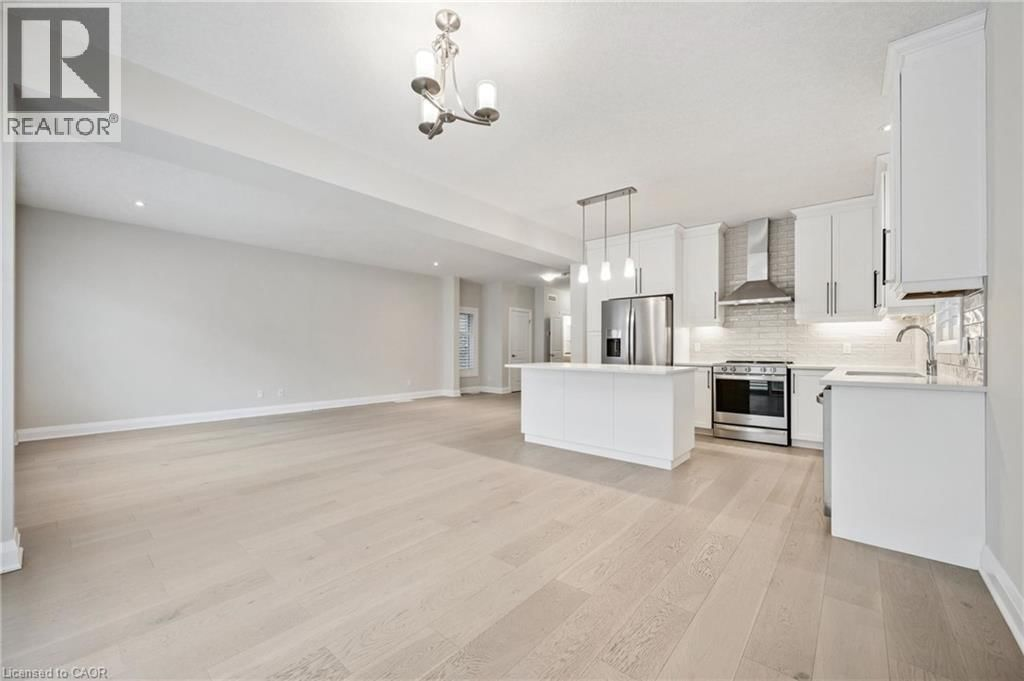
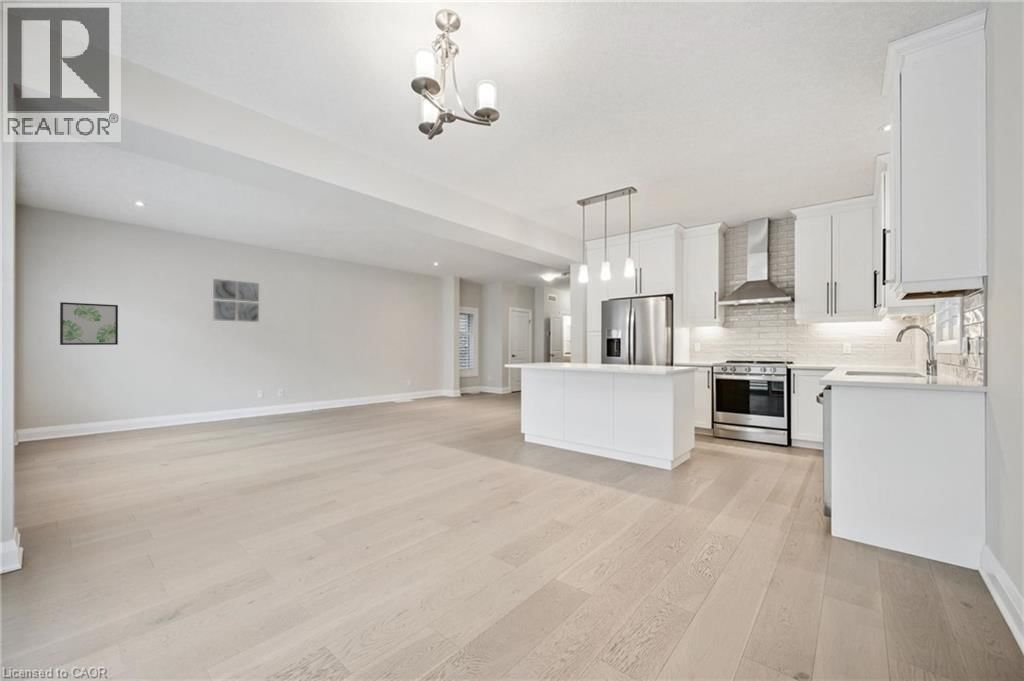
+ wall art [59,301,119,346]
+ wall art [212,278,260,323]
